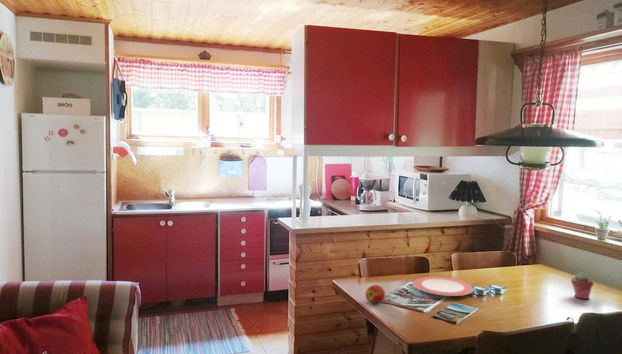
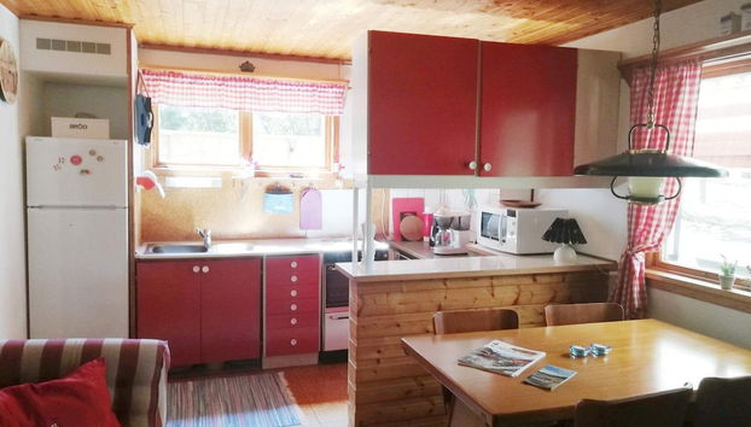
- potted succulent [570,271,594,300]
- plate [412,276,474,297]
- apple [364,284,386,305]
